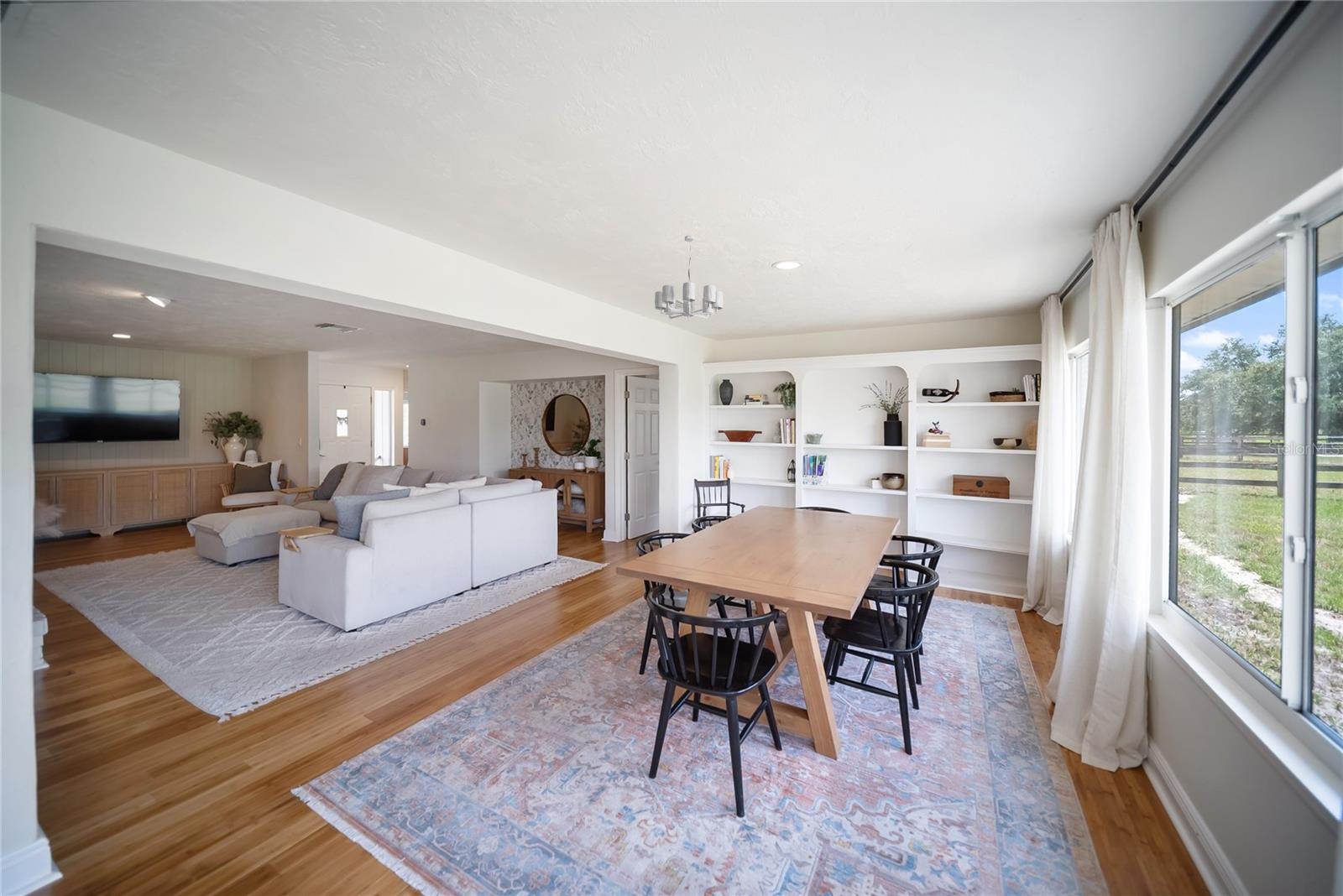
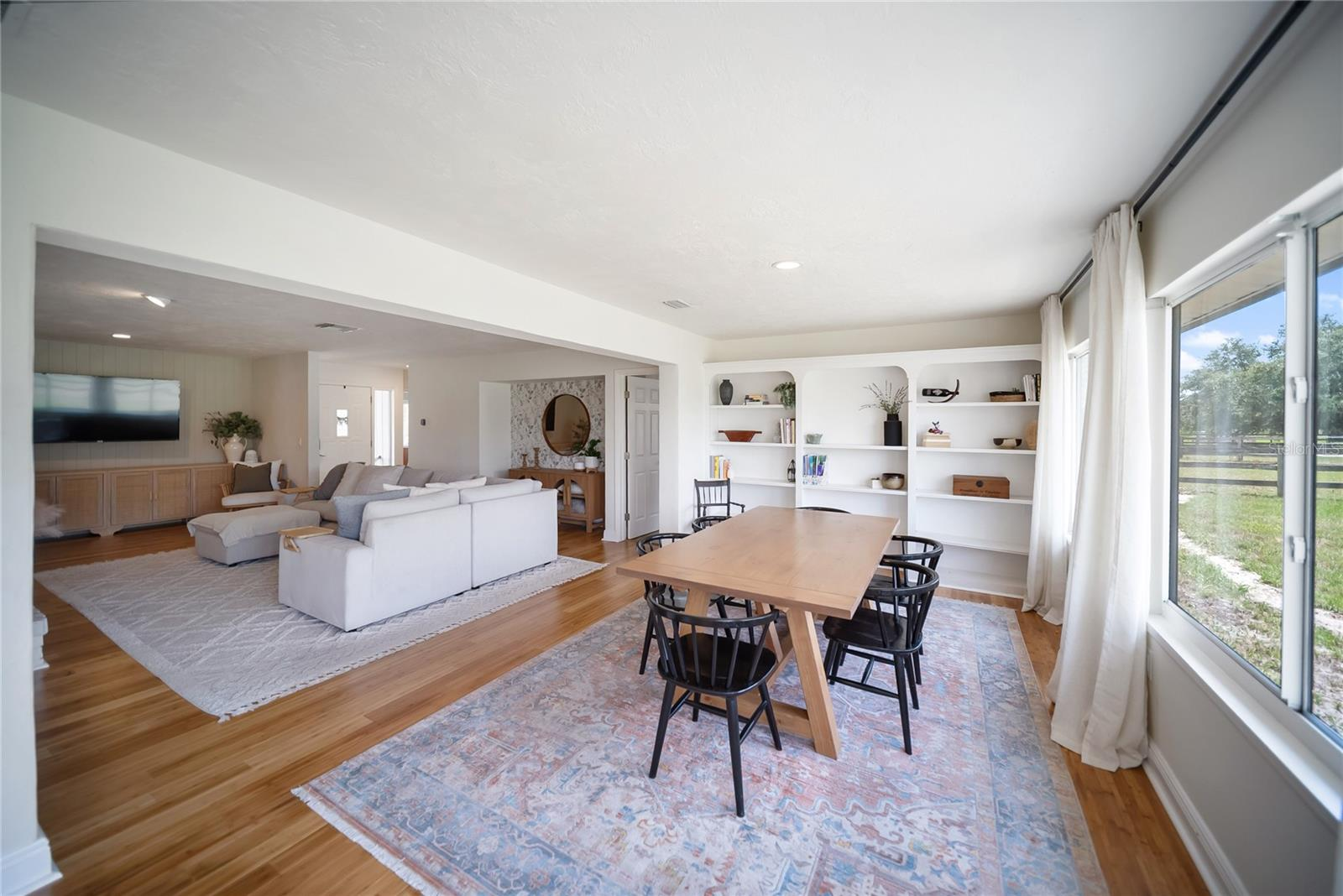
- chandelier [654,235,724,321]
